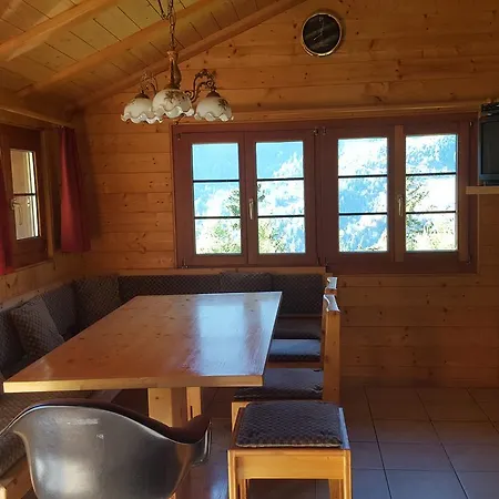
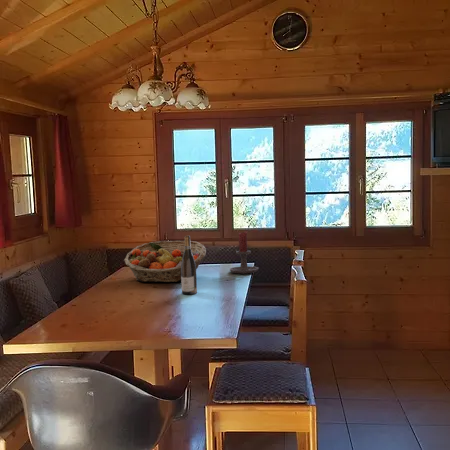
+ wine bottle [180,235,198,295]
+ candle holder [229,231,259,275]
+ fruit basket [123,240,207,283]
